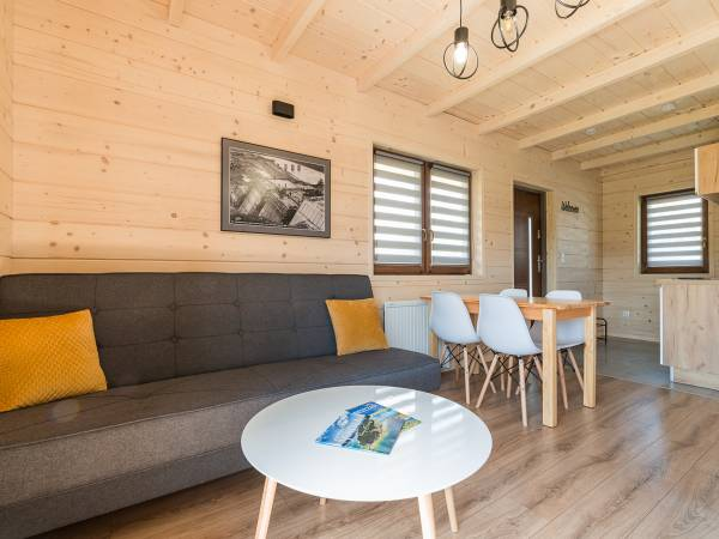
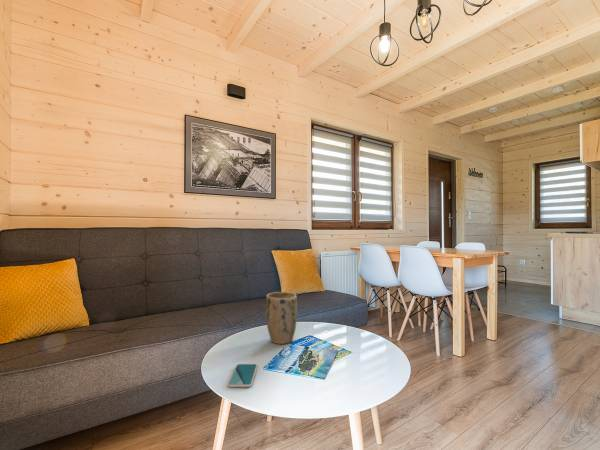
+ plant pot [265,291,298,345]
+ smartphone [227,363,258,388]
